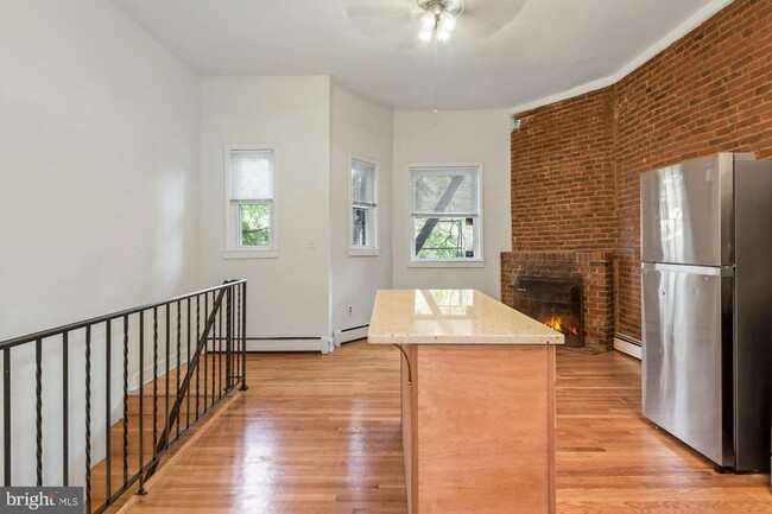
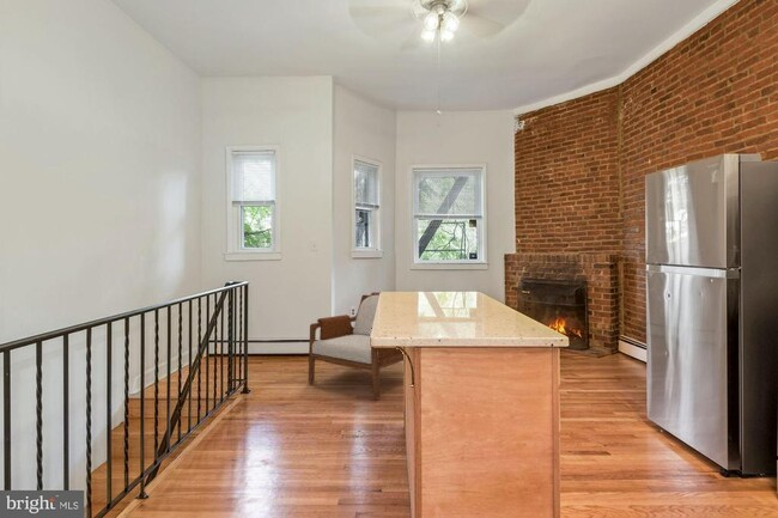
+ armchair [308,291,405,400]
